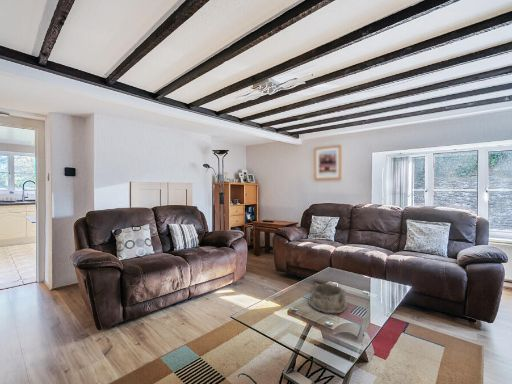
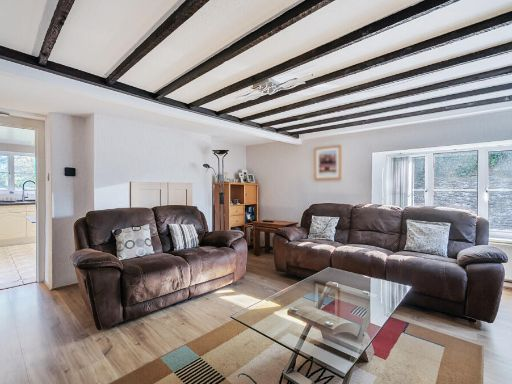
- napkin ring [307,282,348,314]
